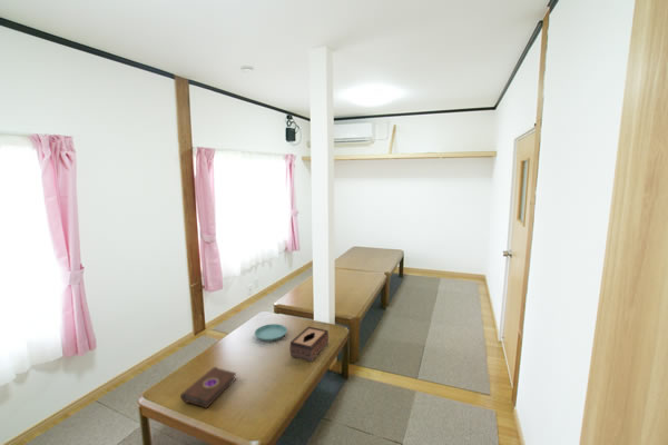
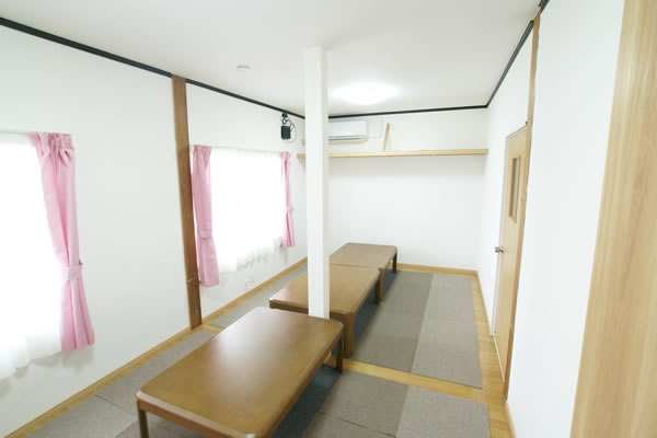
- tissue box [288,326,330,363]
- book [179,366,237,409]
- saucer [254,323,288,343]
